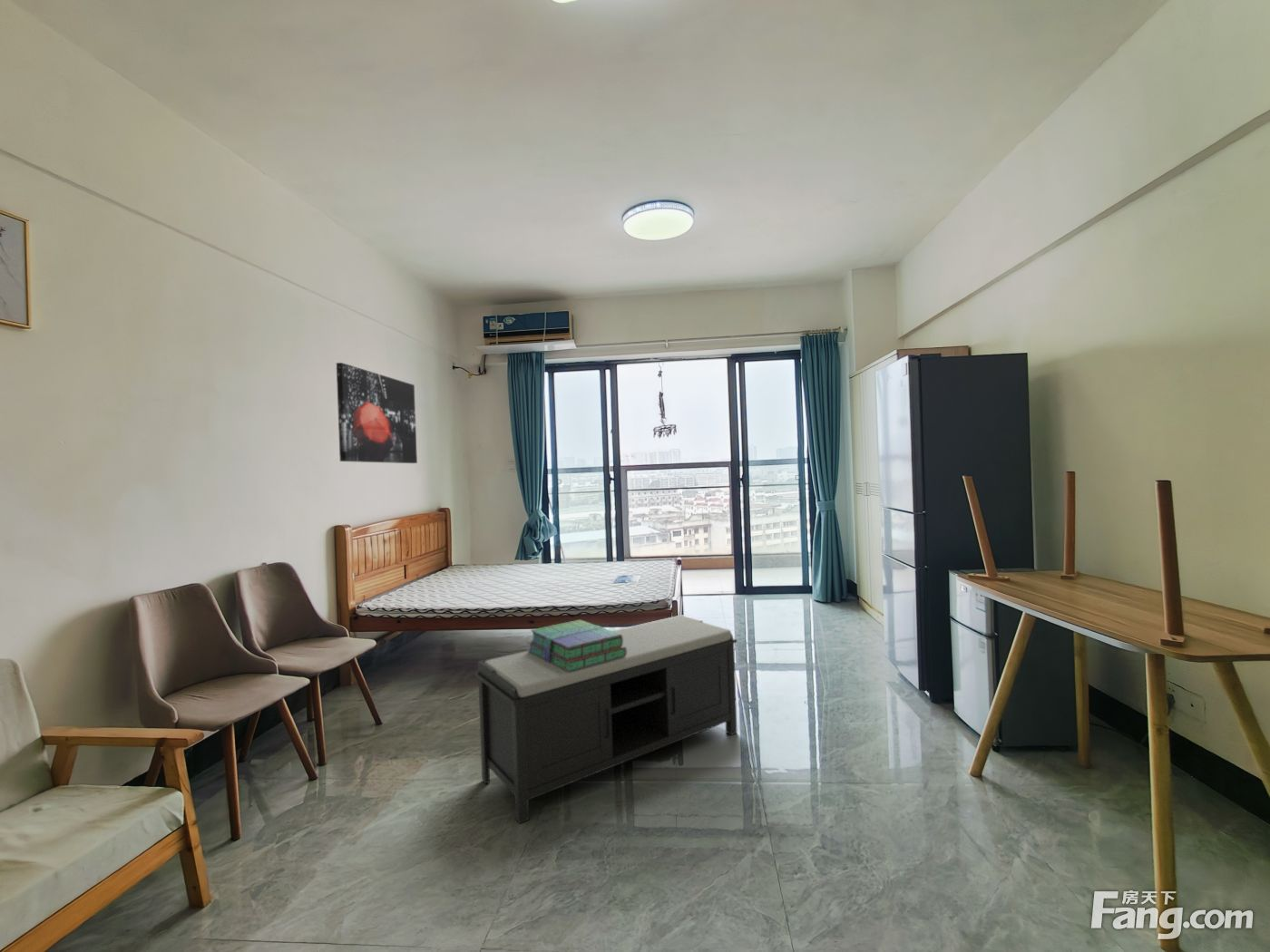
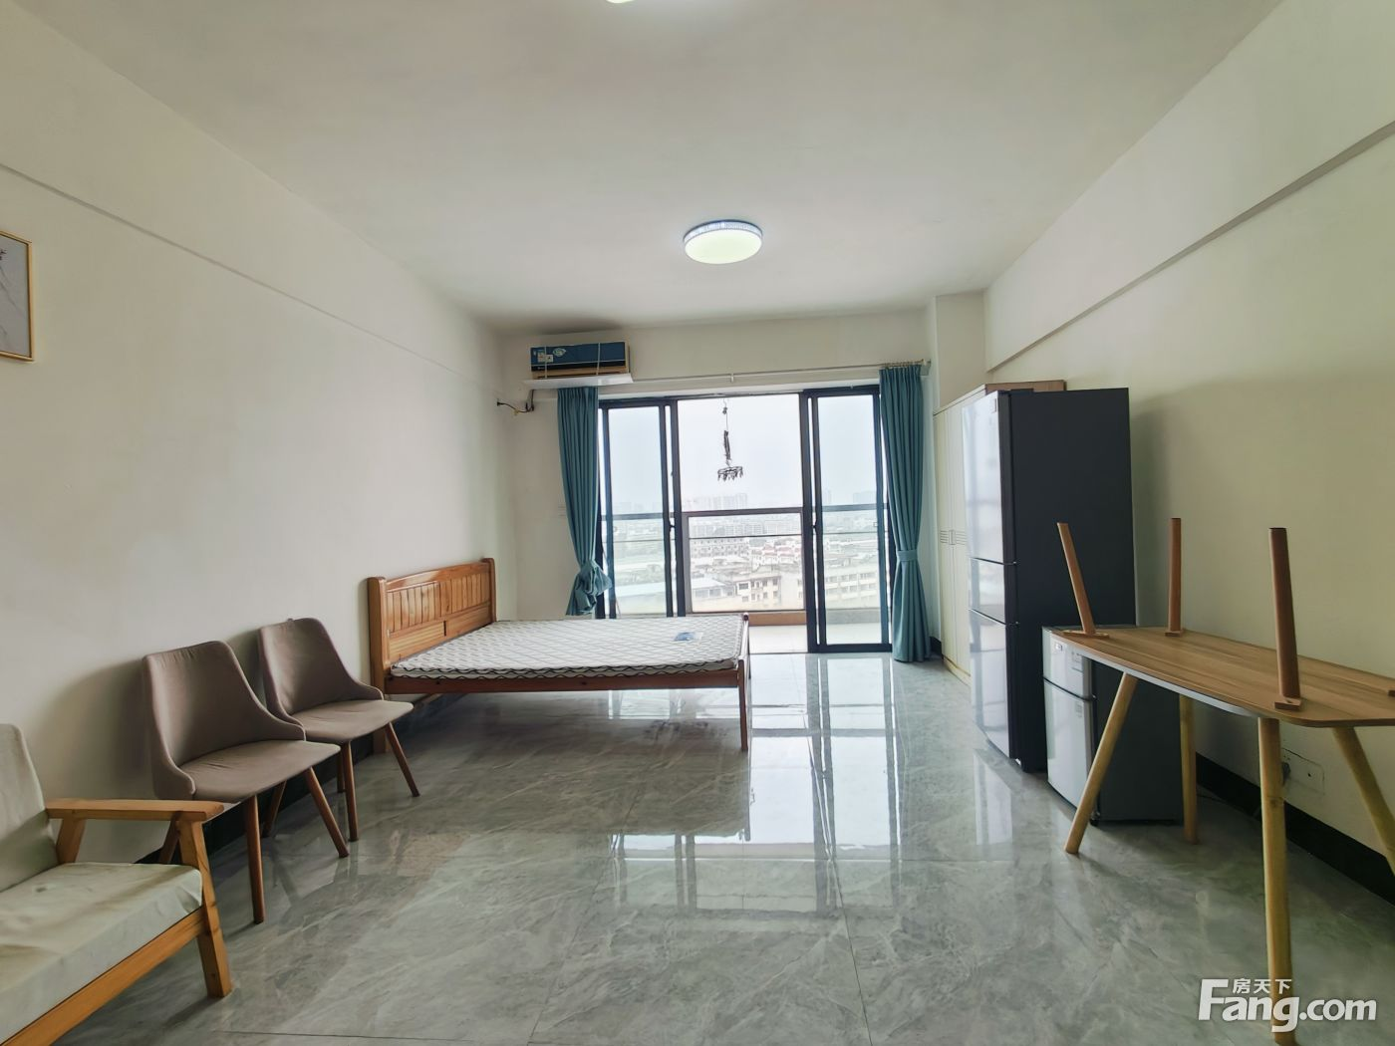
- wall art [336,362,418,464]
- stack of books [527,619,627,672]
- bench [474,614,738,824]
